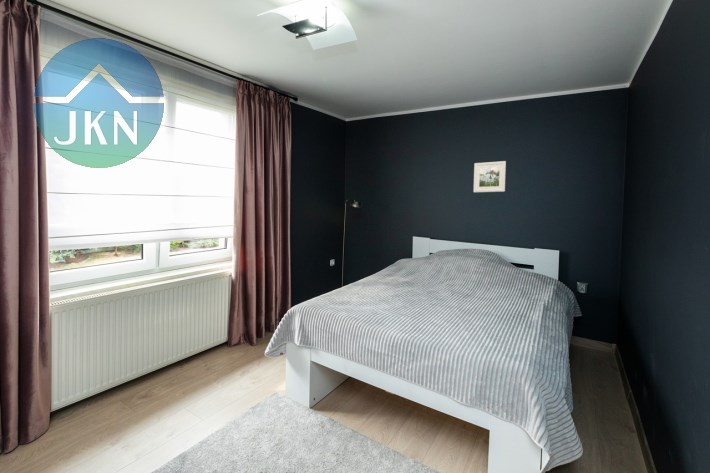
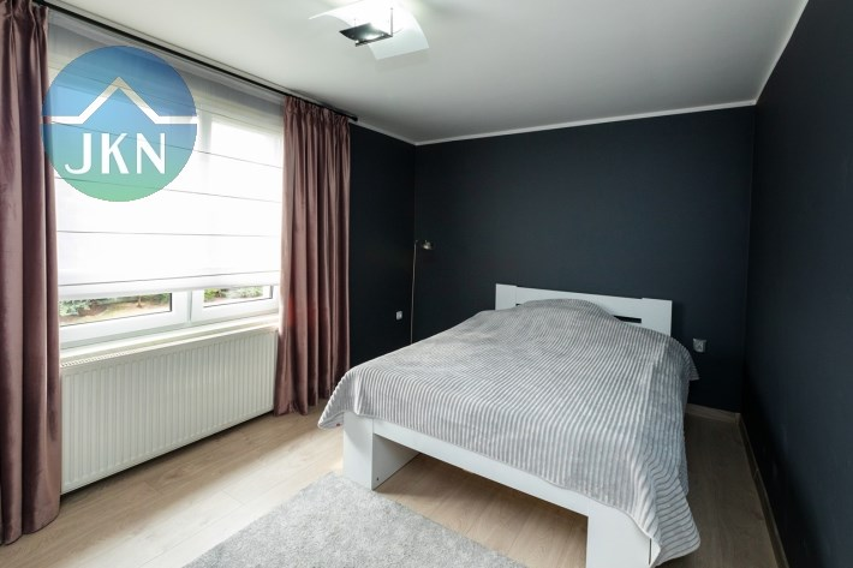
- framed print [473,160,507,193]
